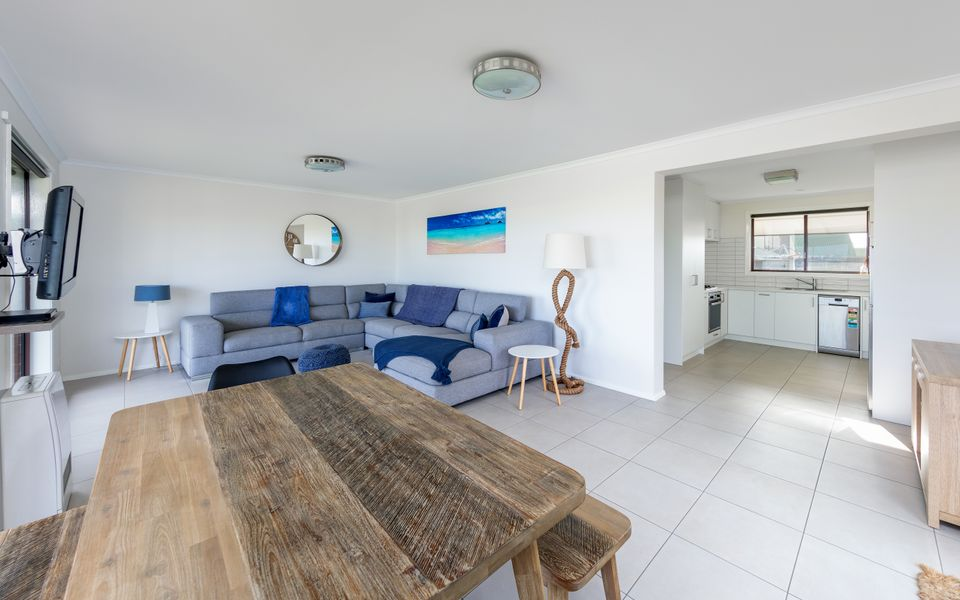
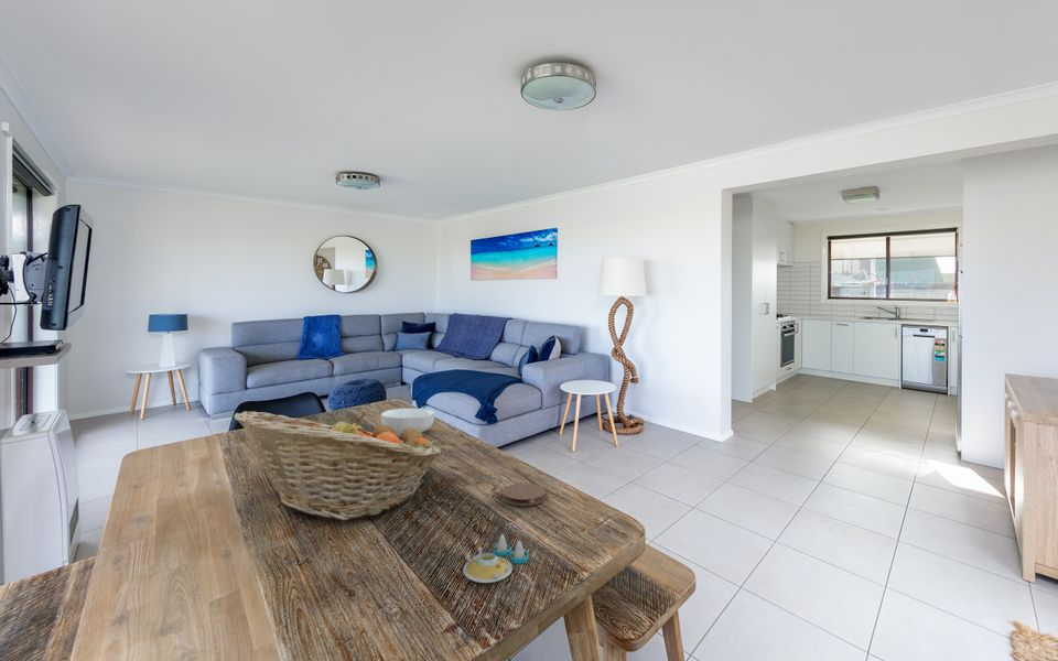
+ fruit basket [234,410,442,521]
+ coaster [501,483,547,507]
+ salt and pepper shaker set [462,533,530,584]
+ cereal bowl [380,408,435,436]
